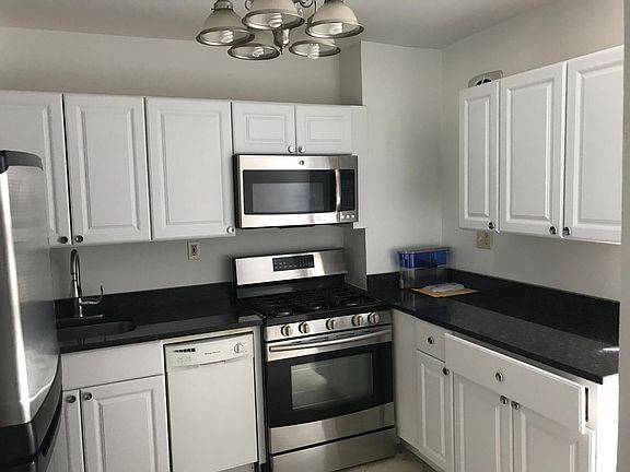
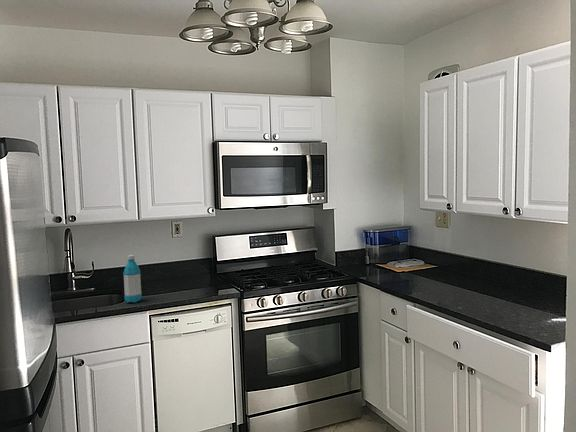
+ water bottle [122,254,143,303]
